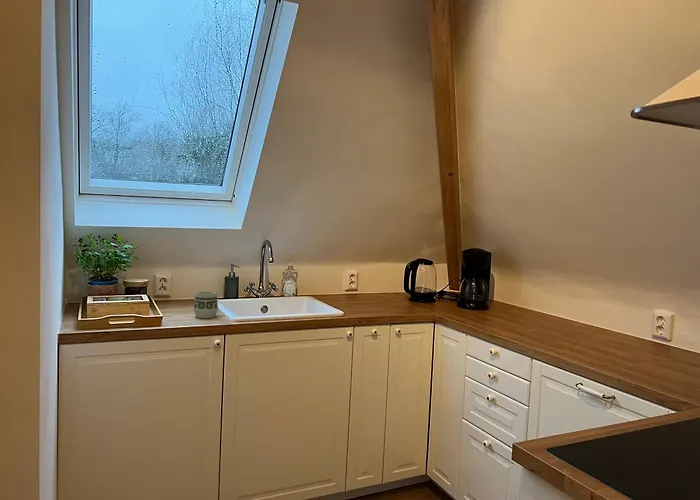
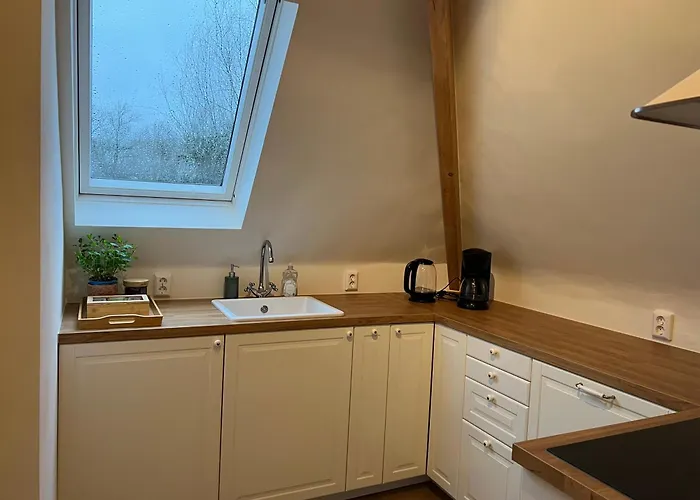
- cup [193,291,219,319]
